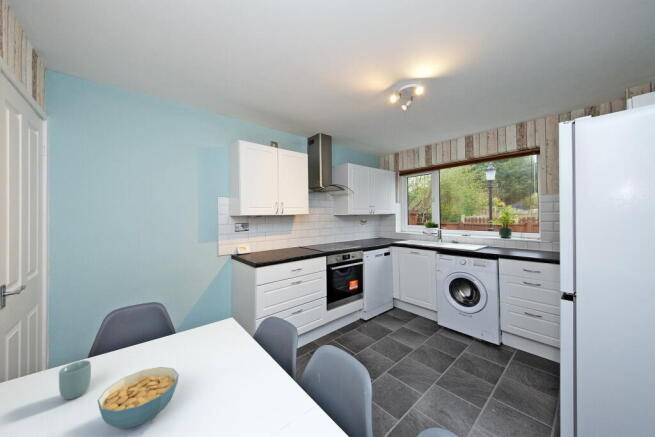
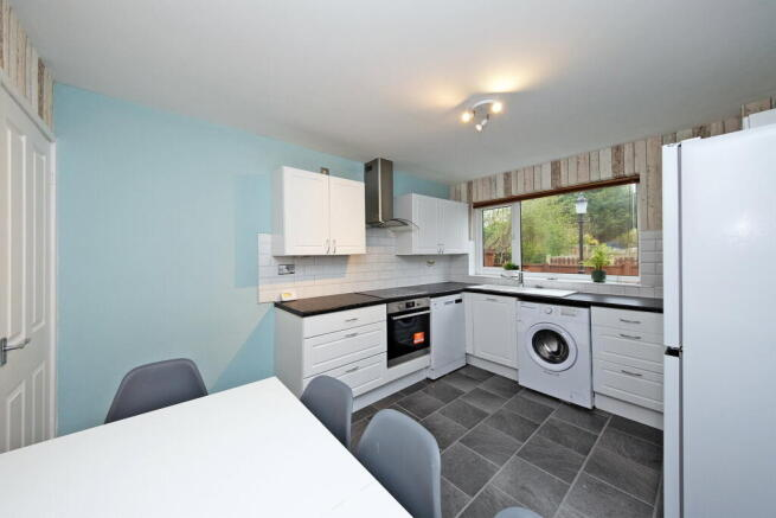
- cup [58,360,92,401]
- cereal bowl [97,366,180,429]
